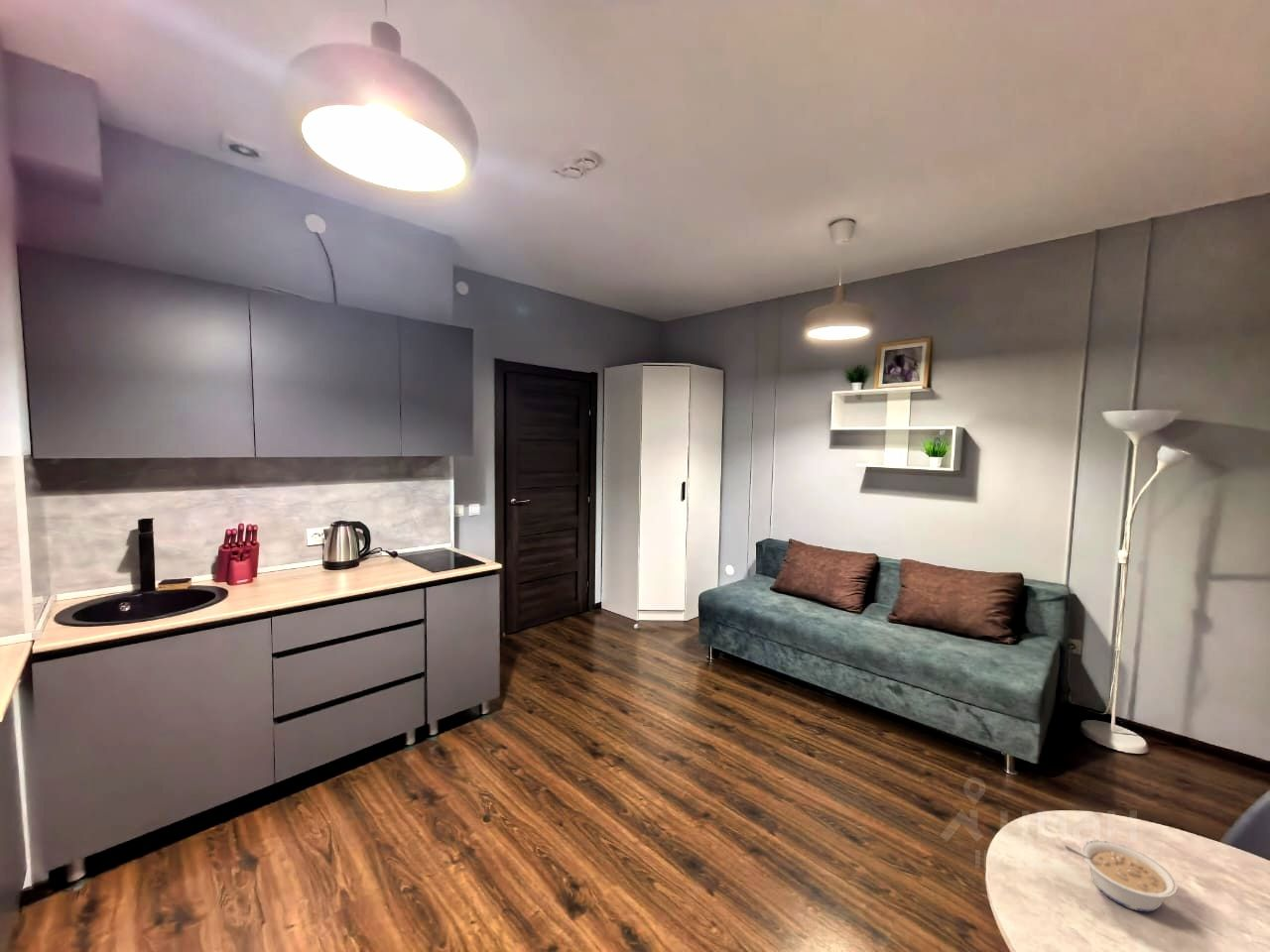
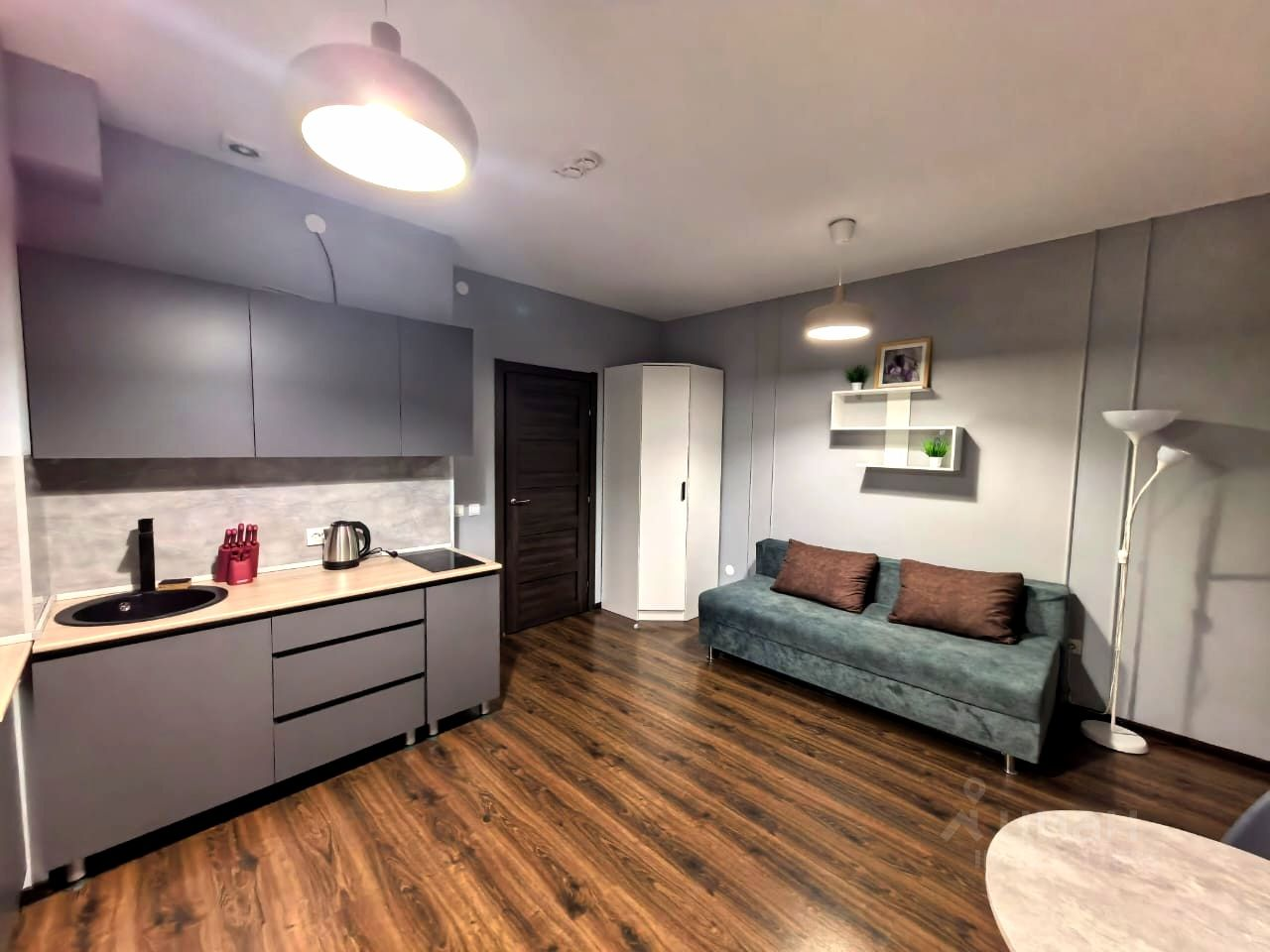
- legume [1064,839,1179,912]
